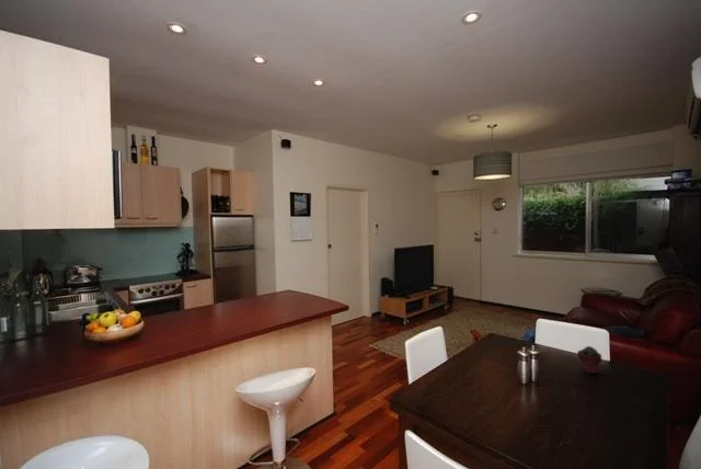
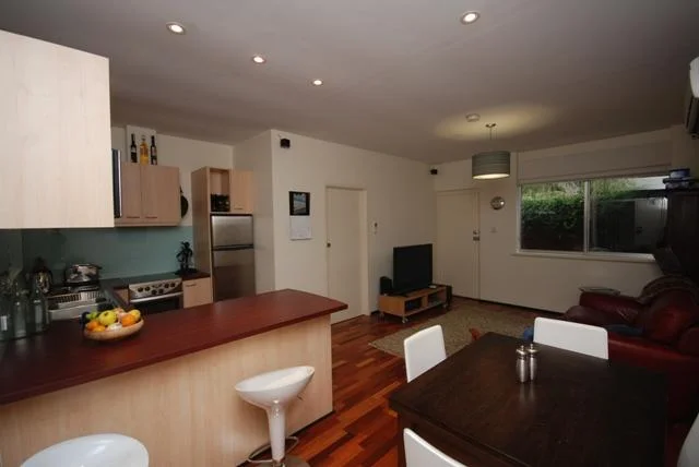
- potted succulent [576,345,602,375]
